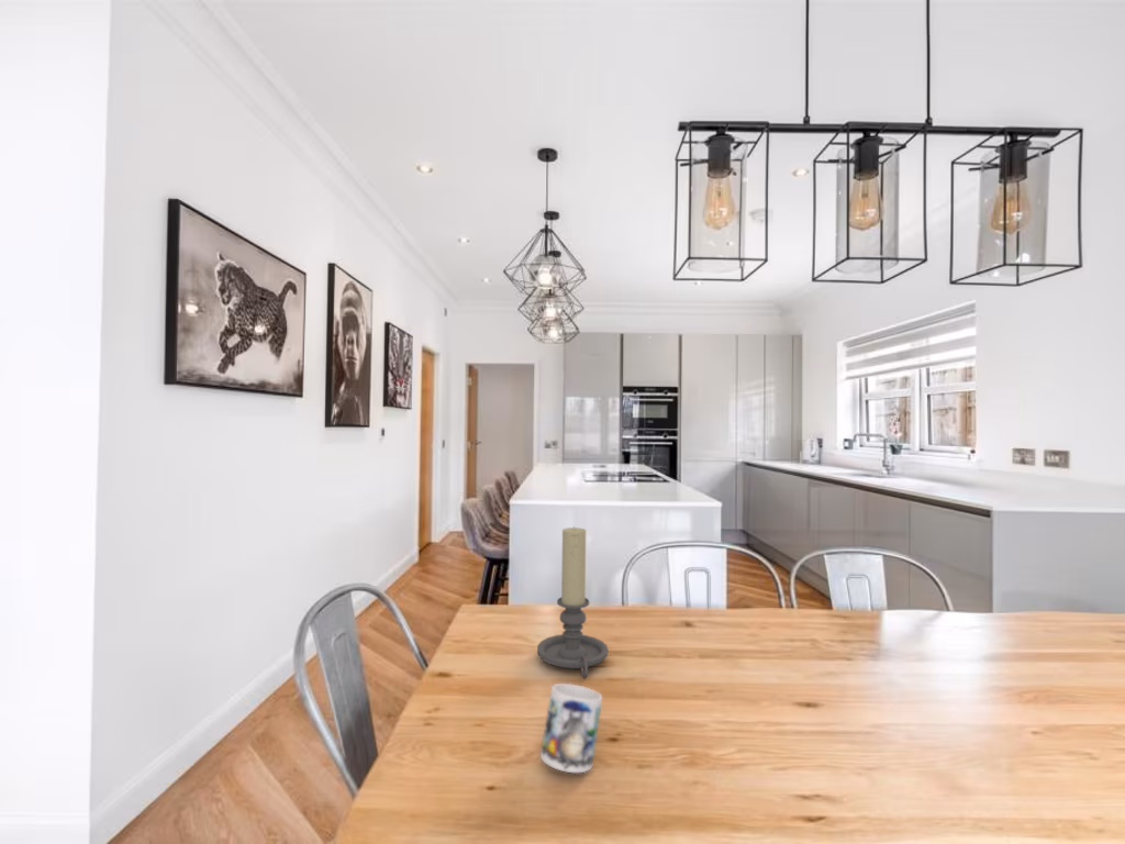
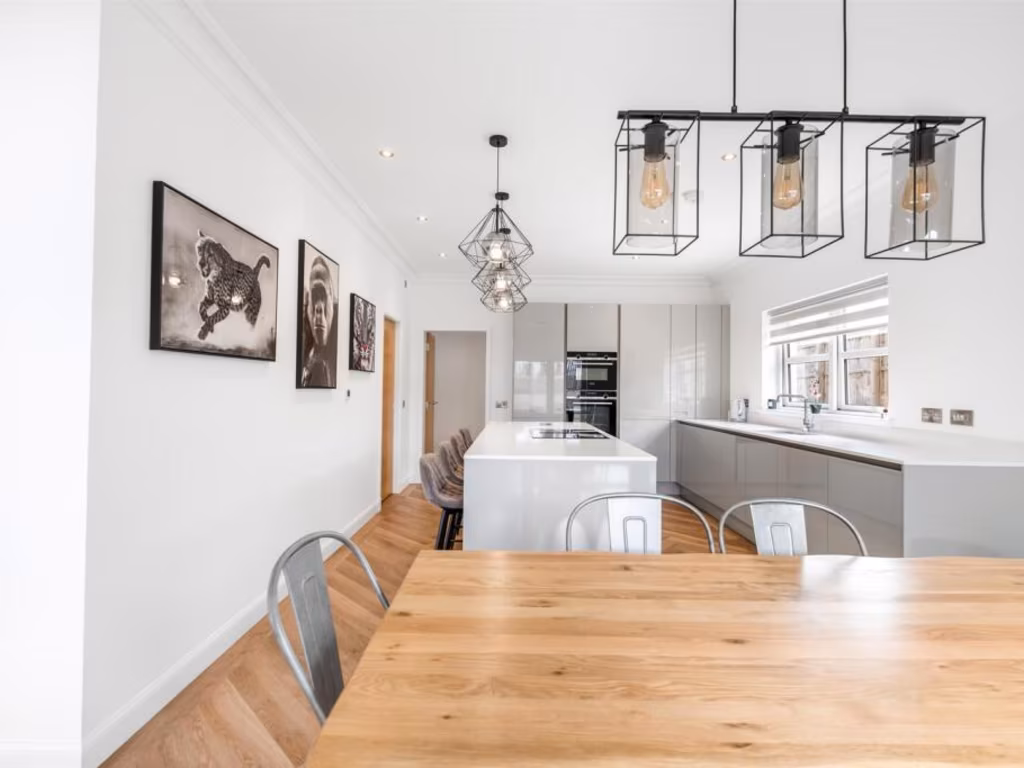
- candle holder [536,525,610,679]
- mug [537,682,603,788]
